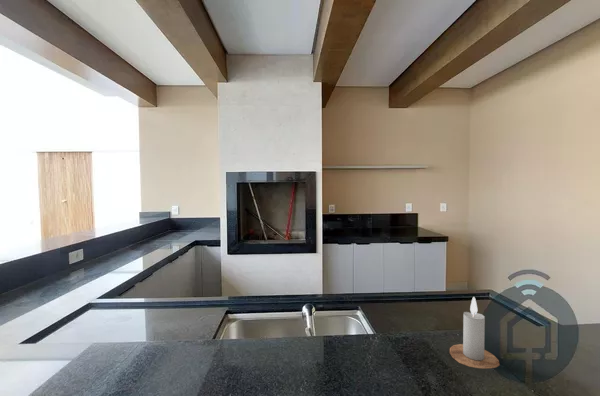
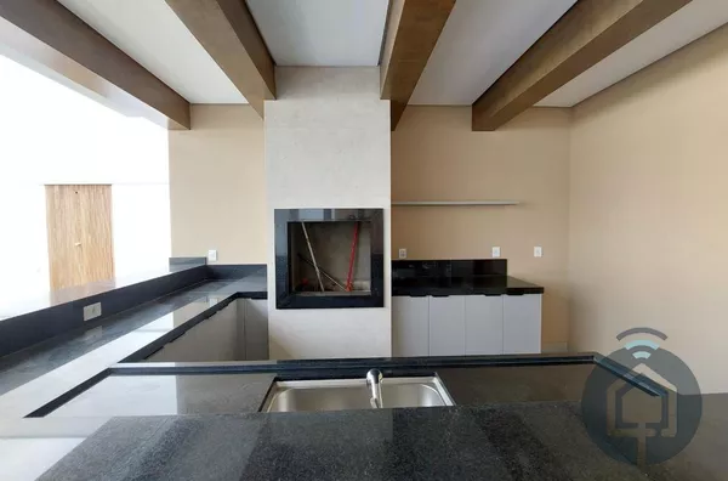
- candle [449,296,501,369]
